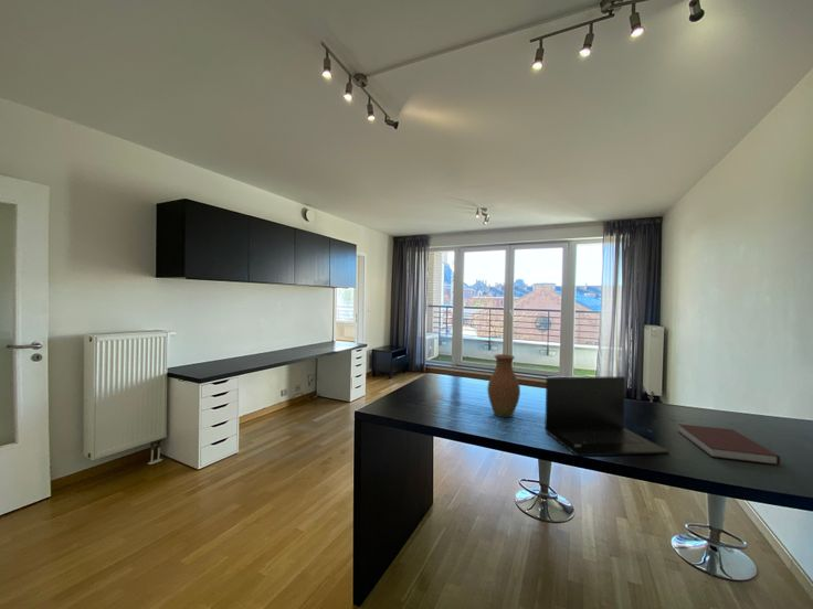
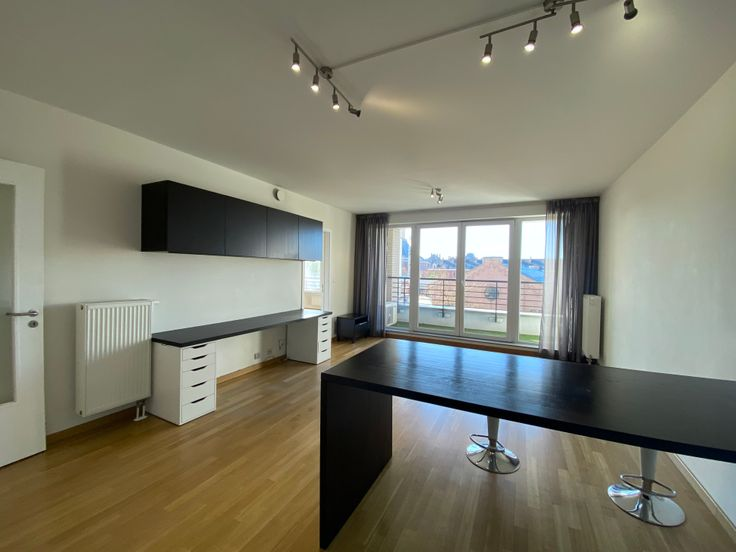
- laptop [543,375,669,457]
- vase [486,353,521,418]
- notebook [677,423,781,467]
